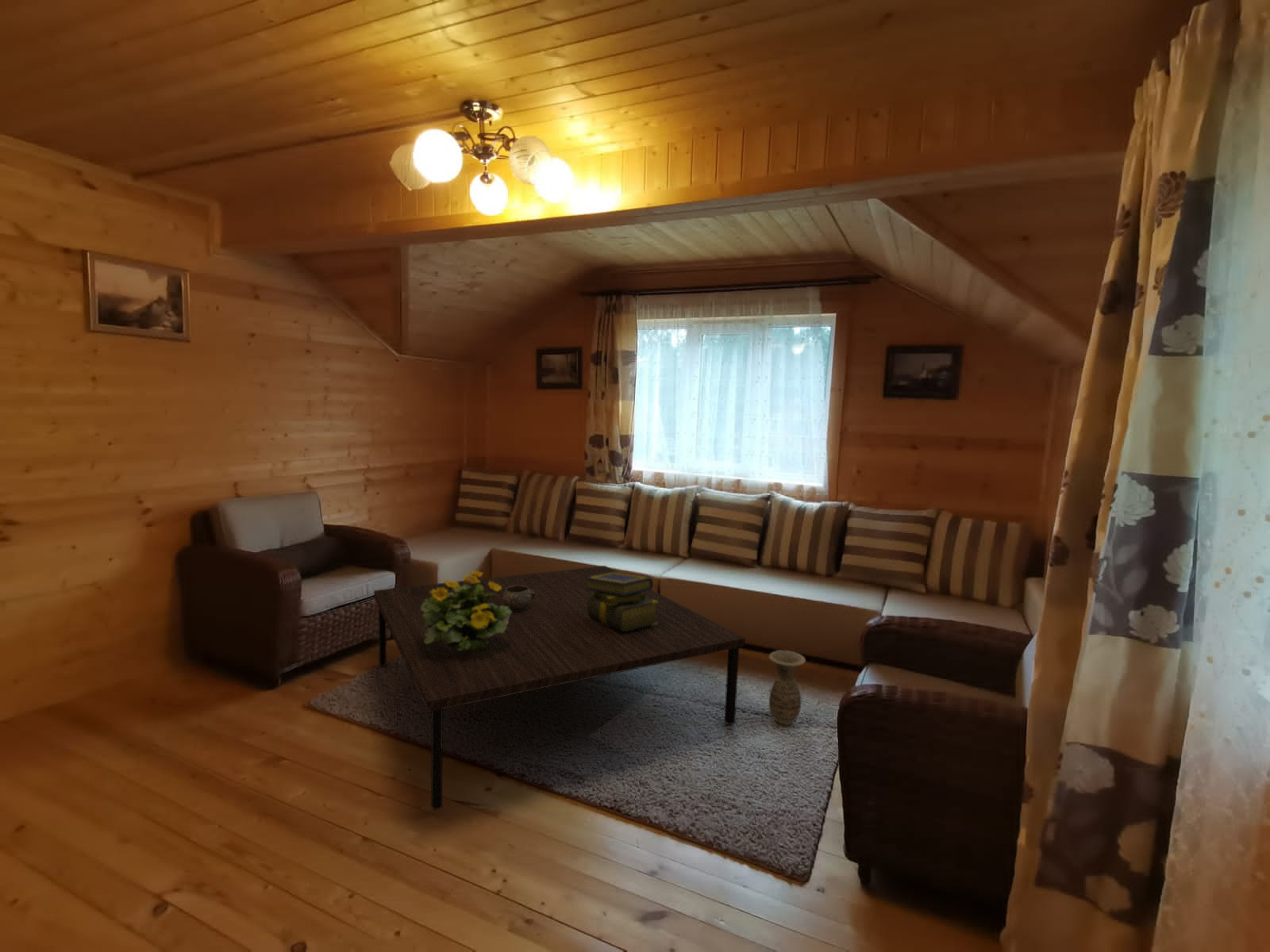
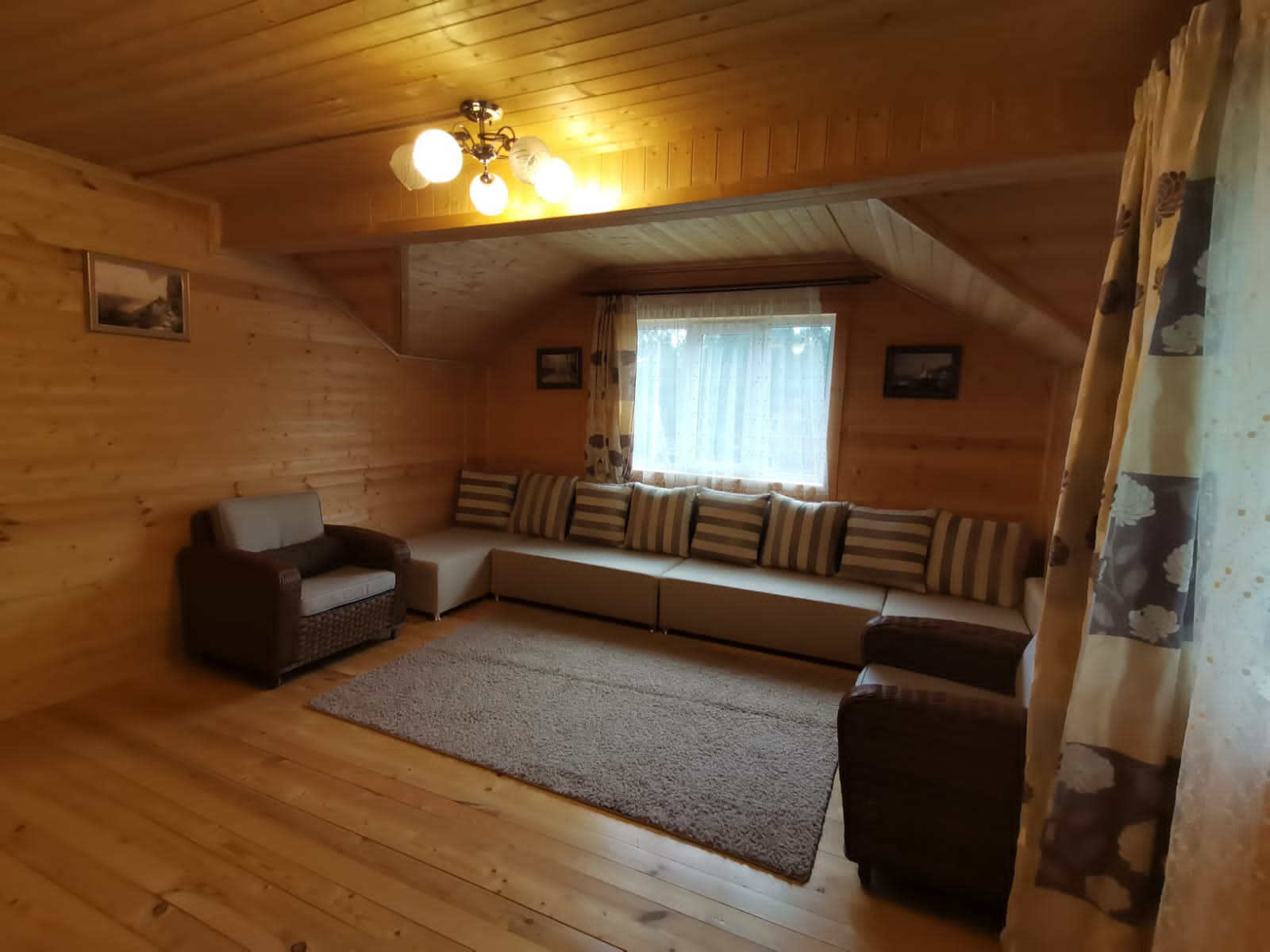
- decorative bowl [502,585,535,610]
- coffee table [373,565,746,811]
- stack of books [586,572,658,631]
- flowering plant [421,570,511,654]
- ceramic jug [768,650,806,726]
